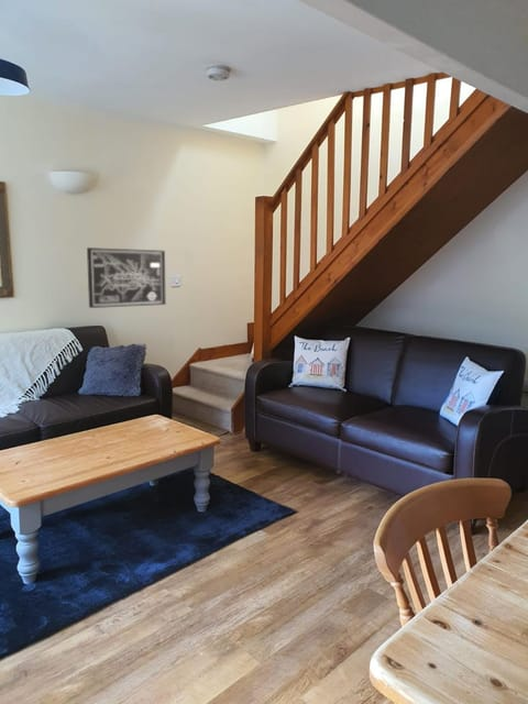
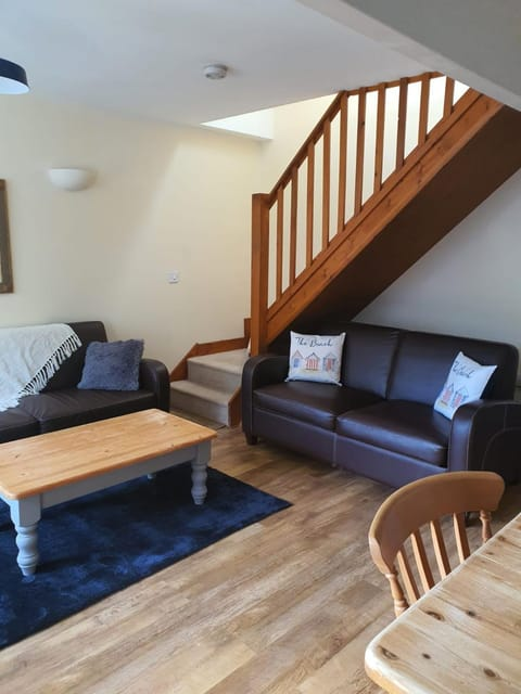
- wall art [86,246,167,309]
